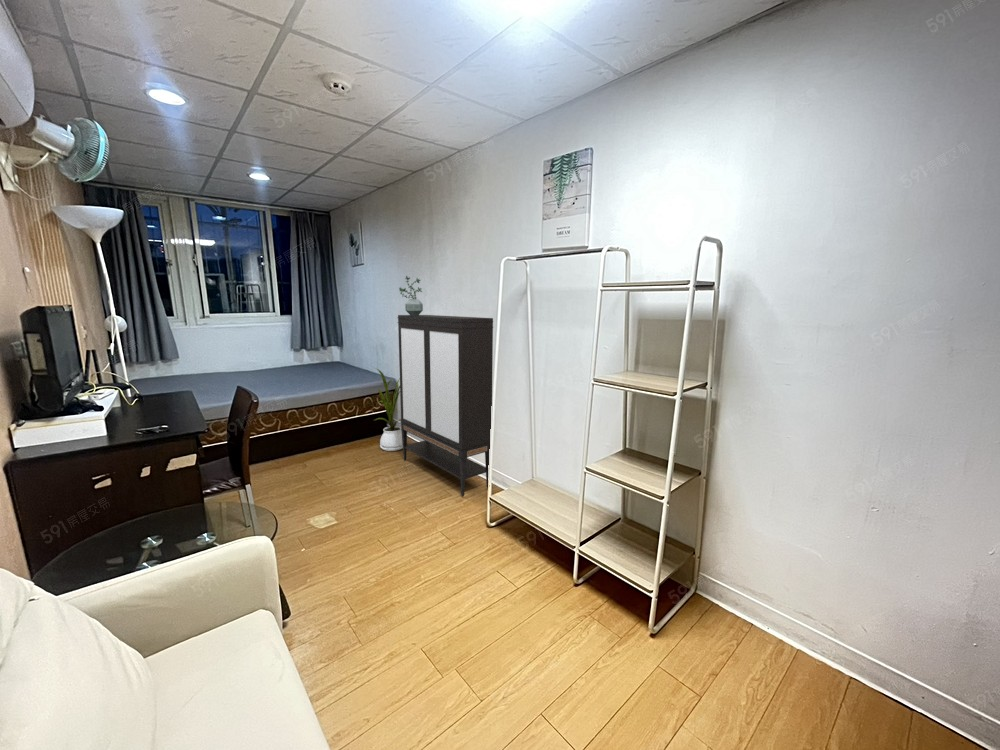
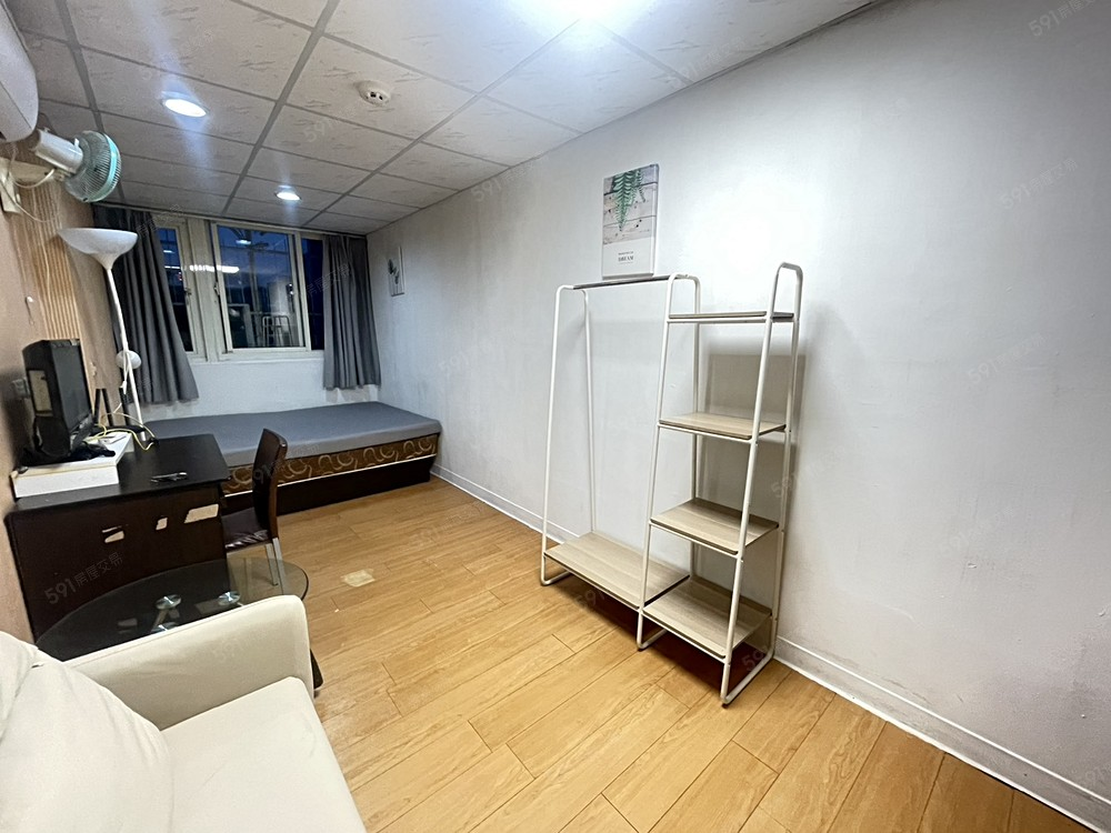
- storage cabinet [396,314,494,497]
- house plant [374,367,403,452]
- potted plant [398,275,424,315]
